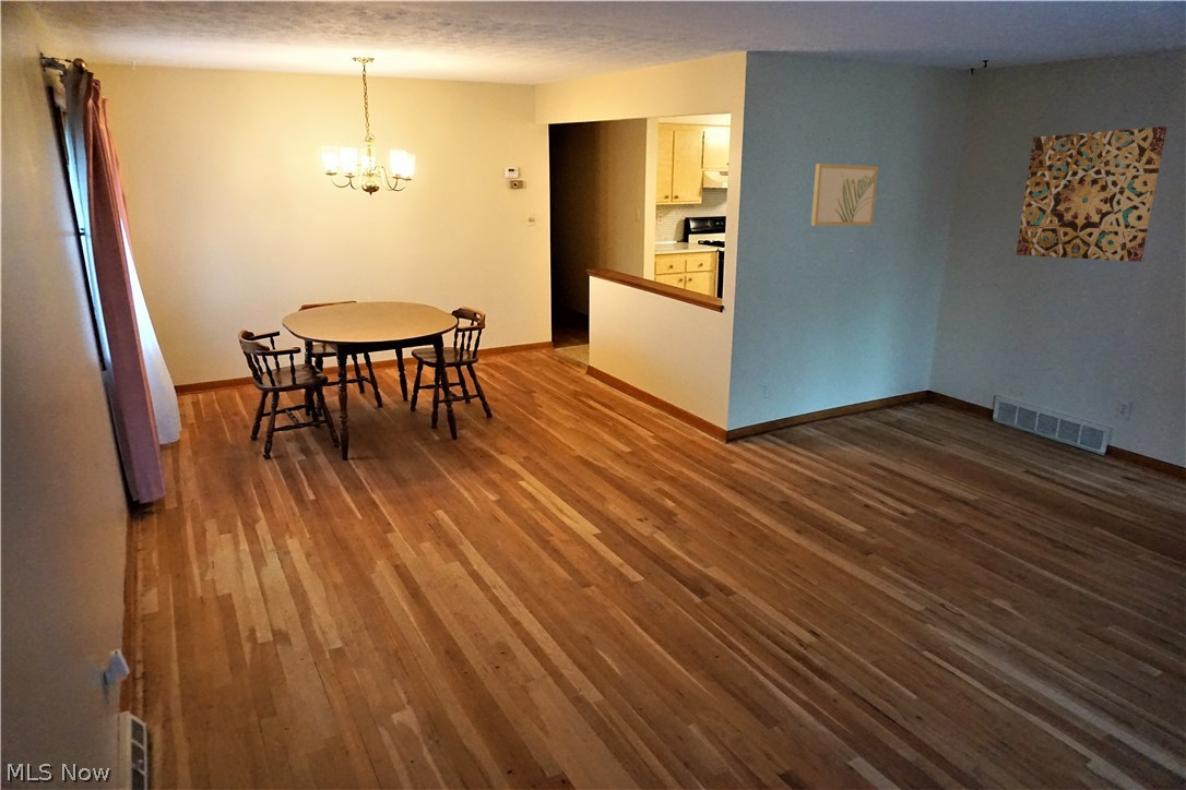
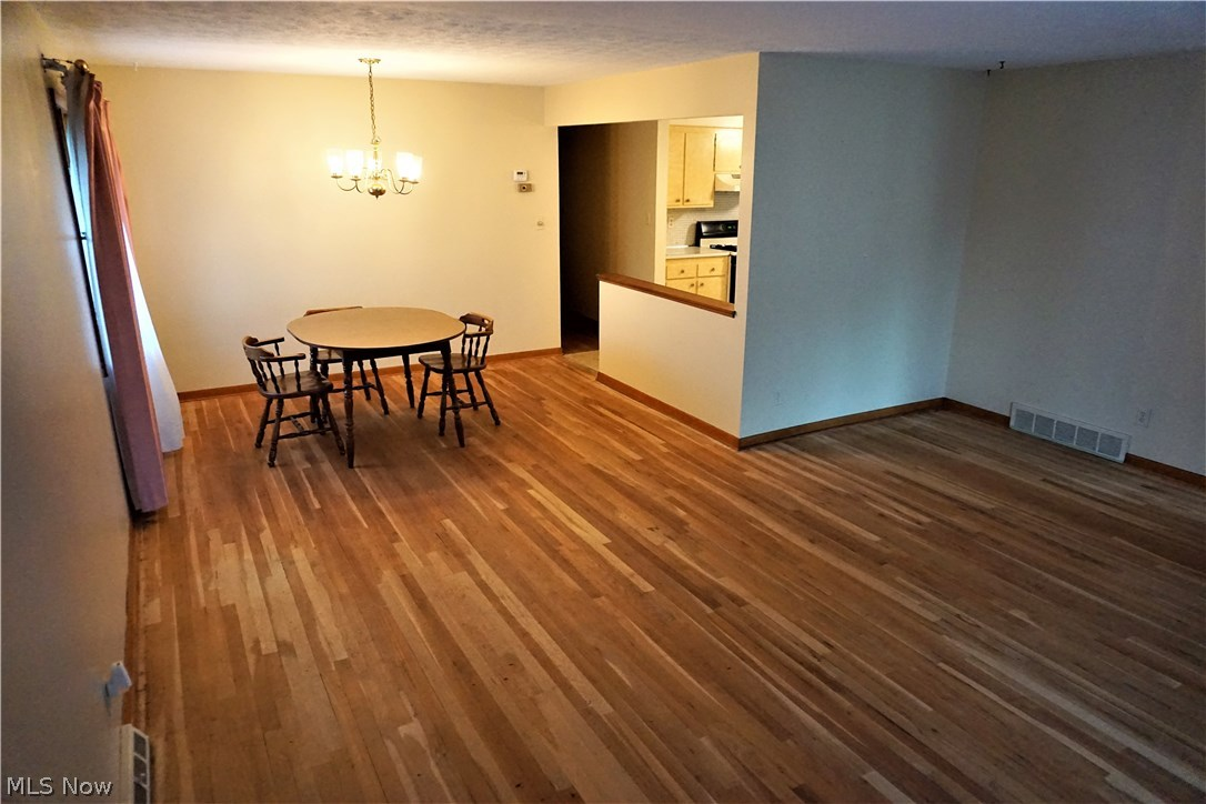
- wall art [1016,125,1167,263]
- wall art [810,163,879,227]
